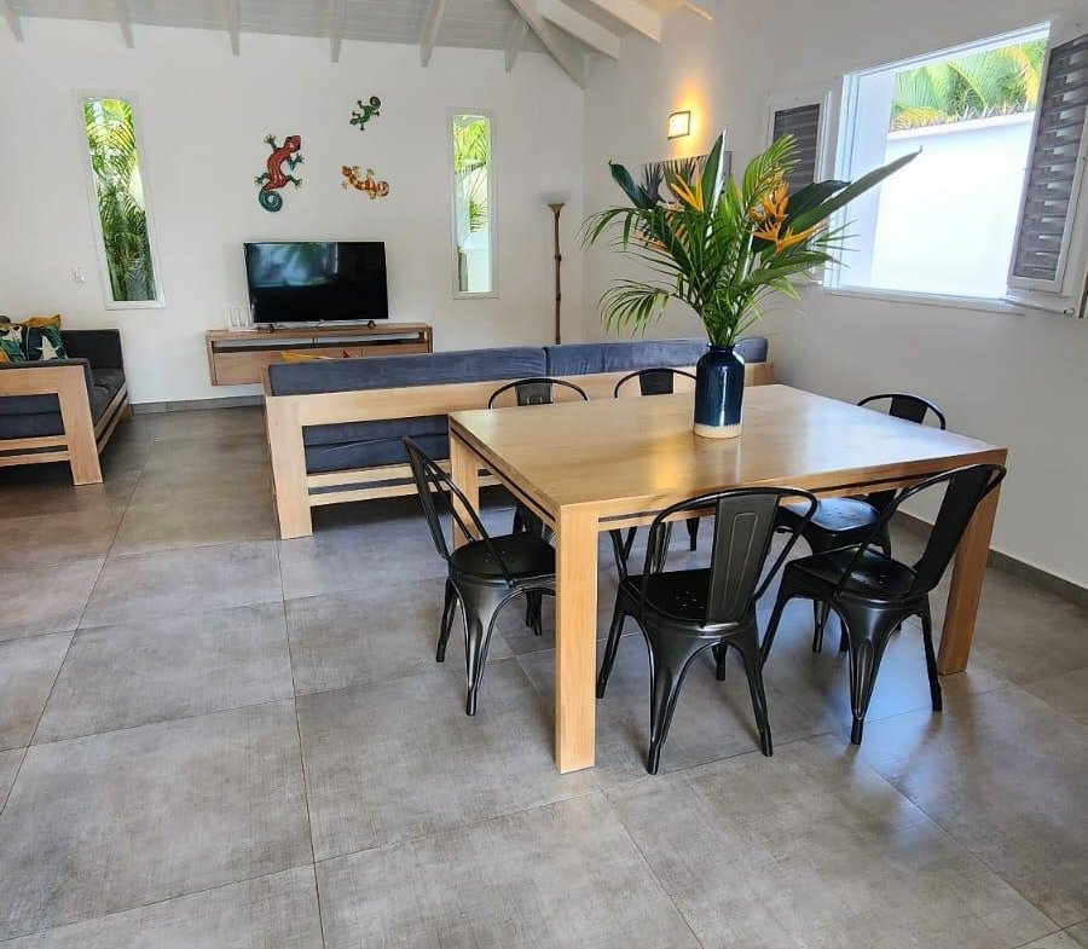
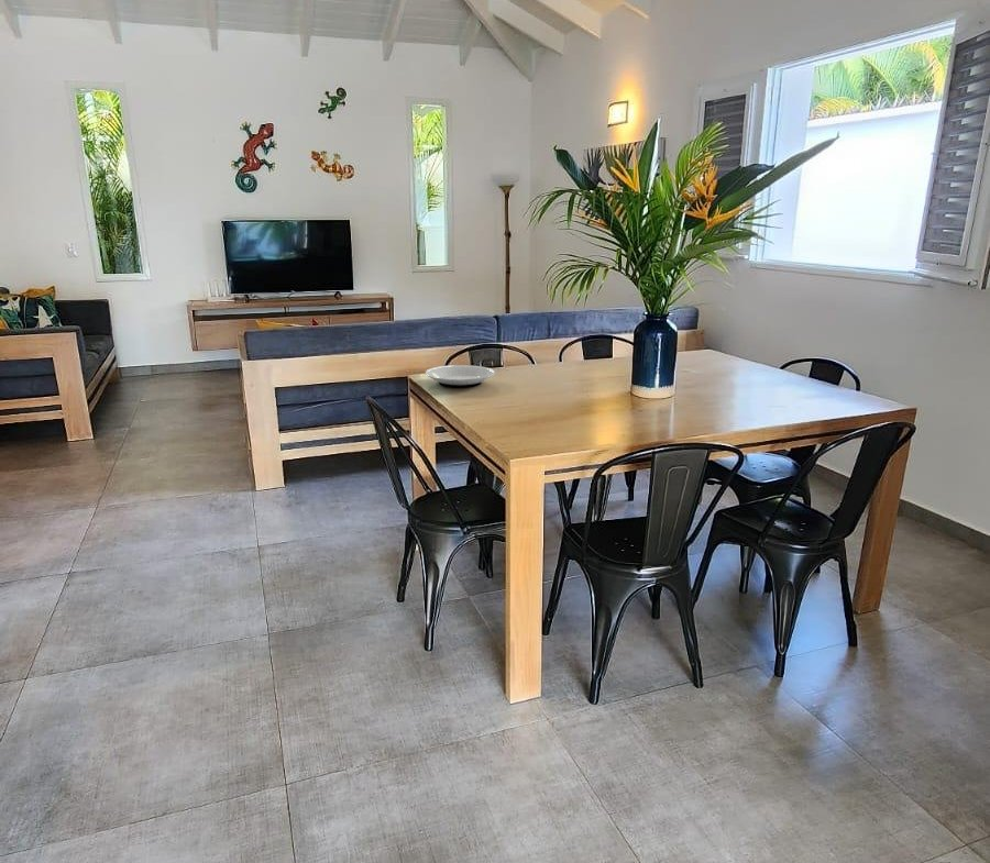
+ plate [425,364,496,388]
